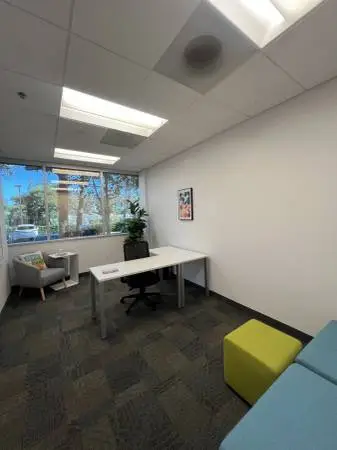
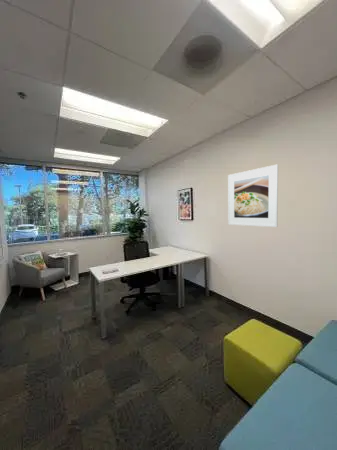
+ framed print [227,164,279,228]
